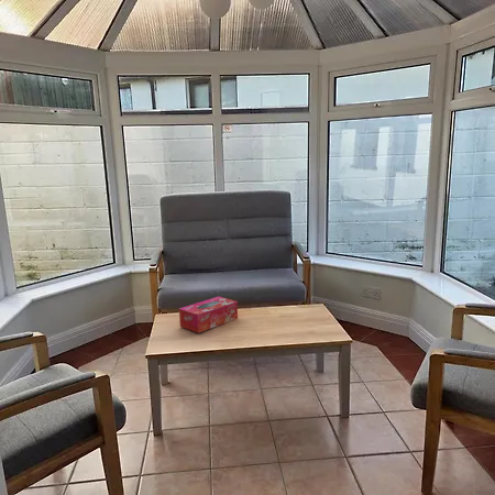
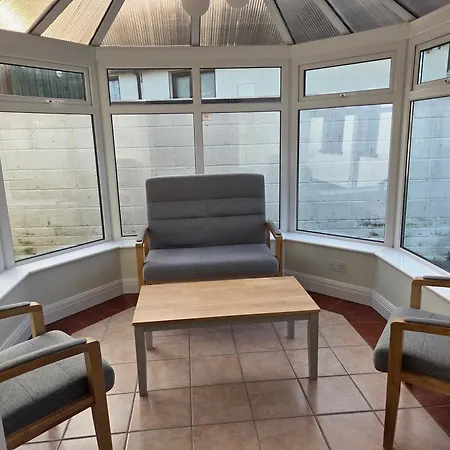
- tissue box [178,296,239,334]
